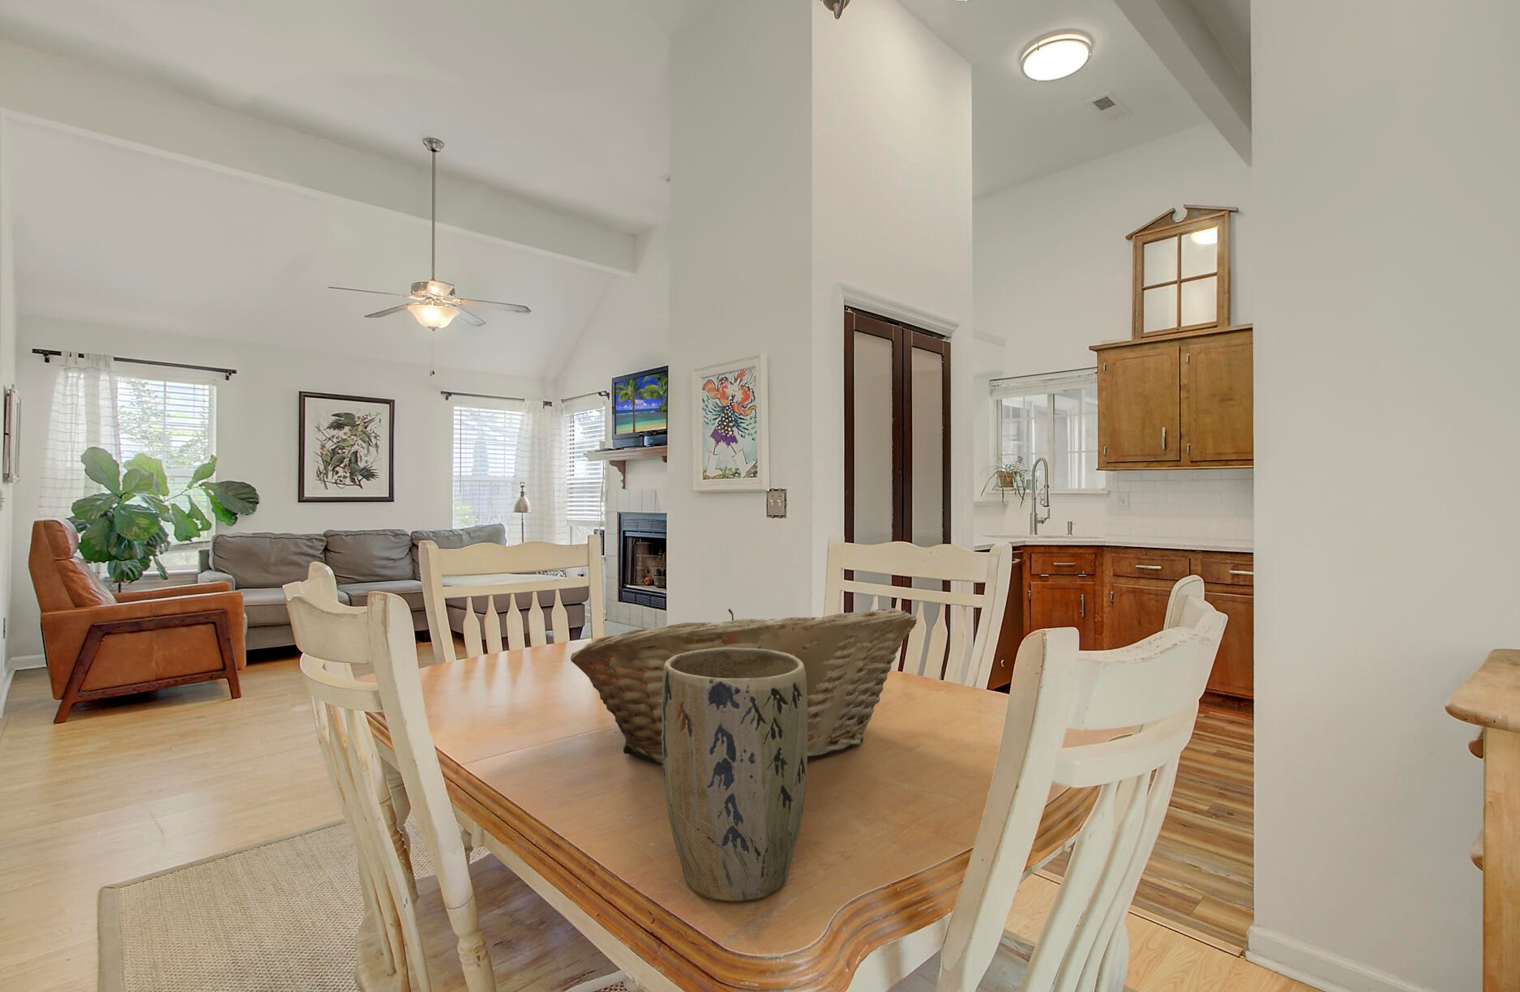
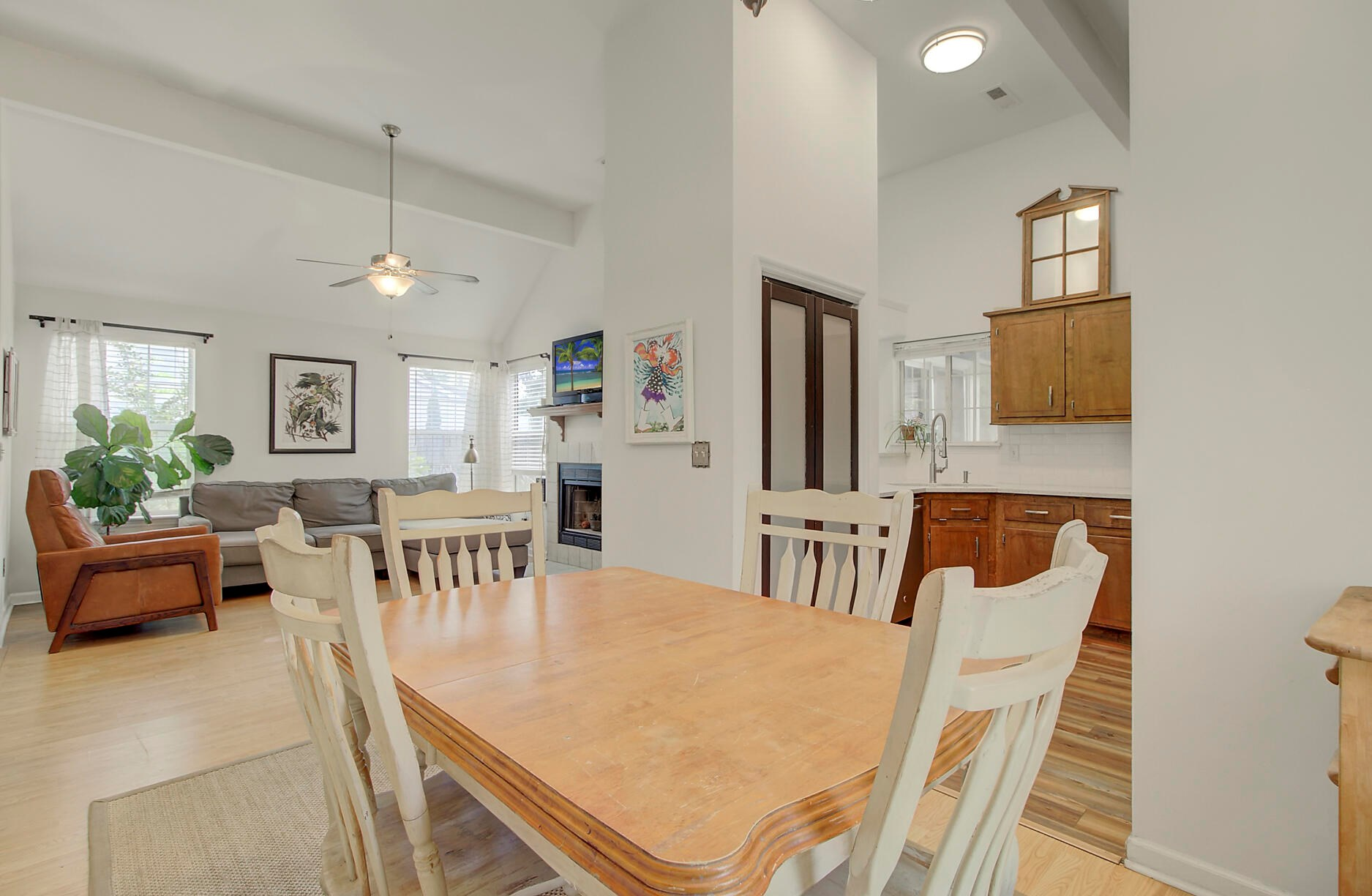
- fruit basket [569,607,917,764]
- plant pot [661,648,809,902]
